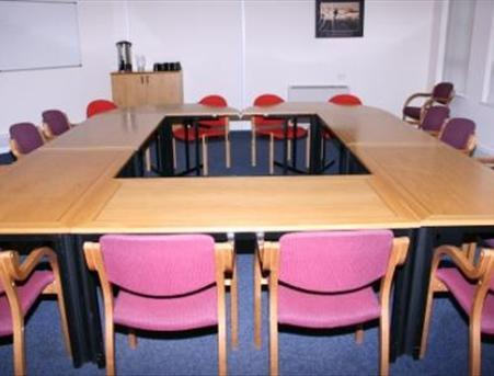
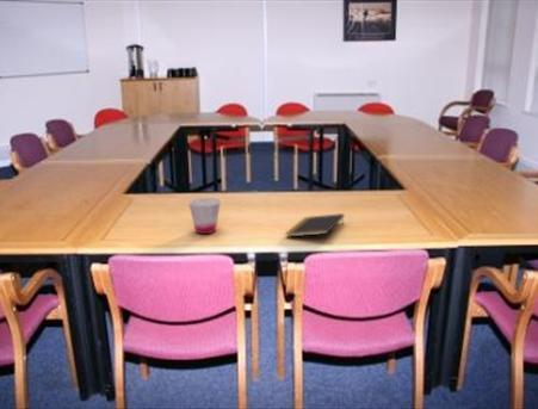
+ notepad [284,212,345,238]
+ cup [187,197,222,235]
